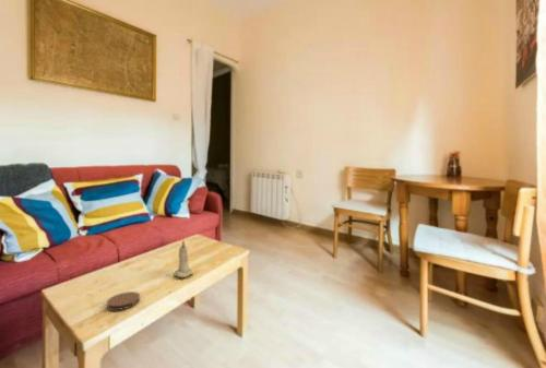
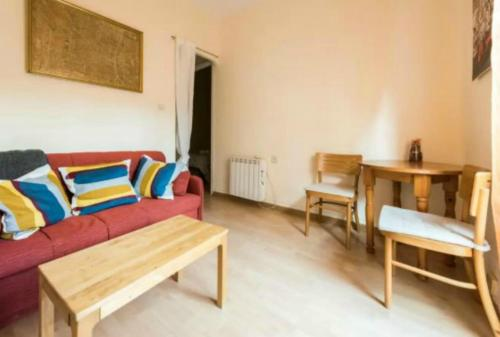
- coaster [106,290,141,311]
- candle [173,239,195,278]
